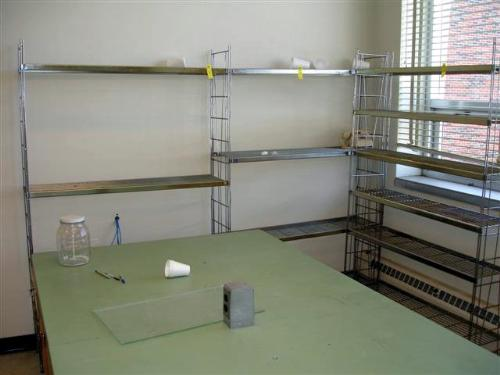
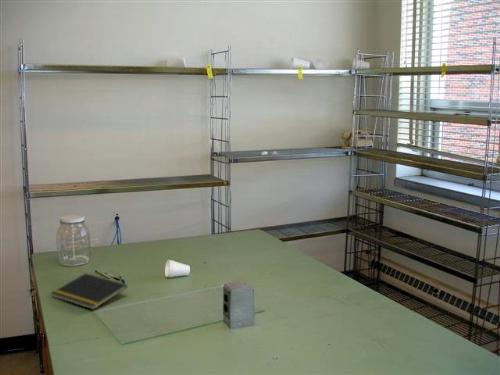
+ notepad [50,272,128,311]
